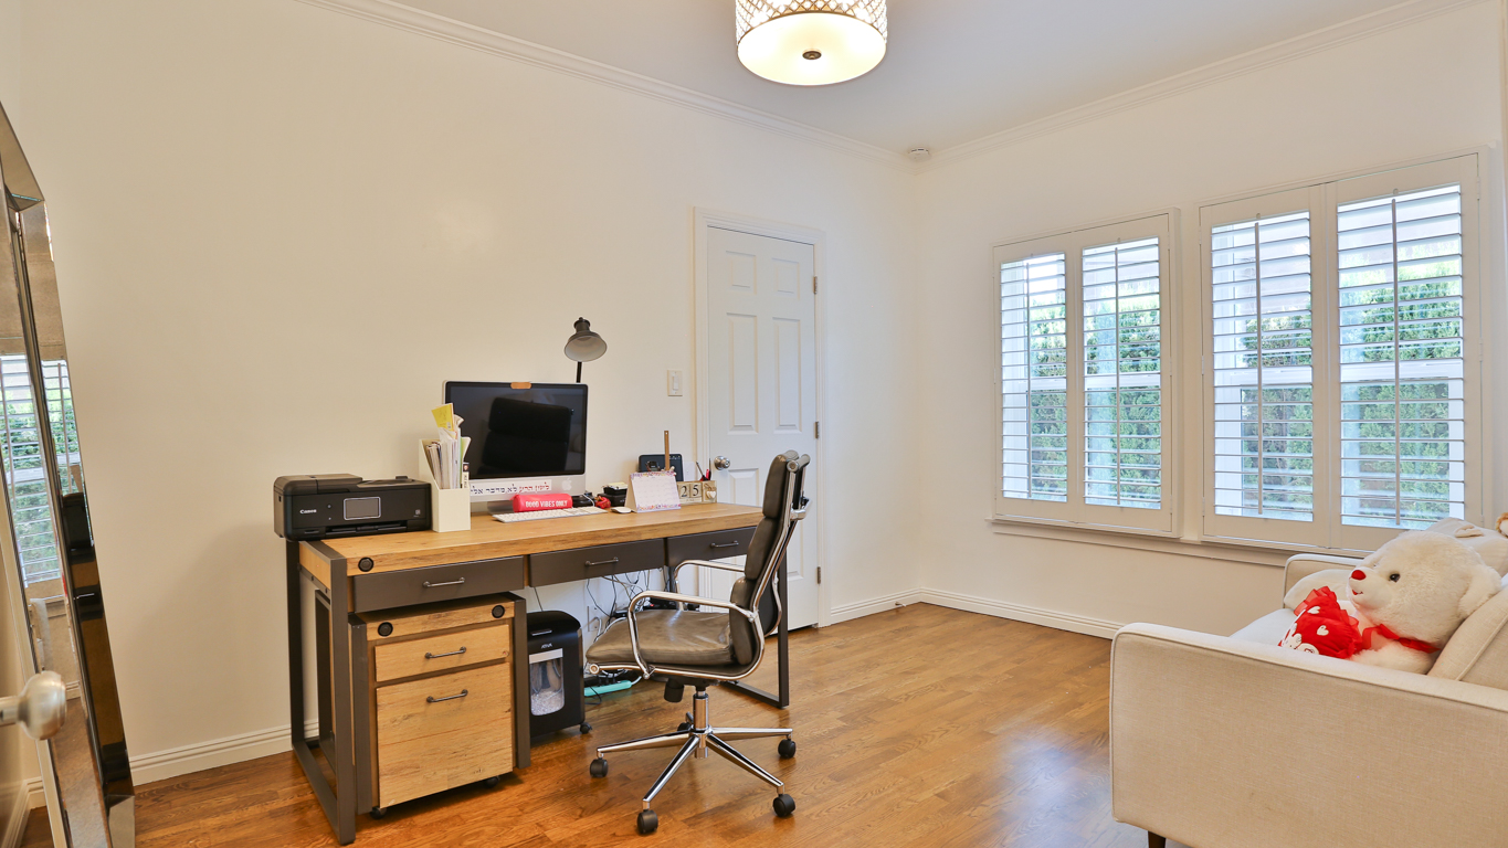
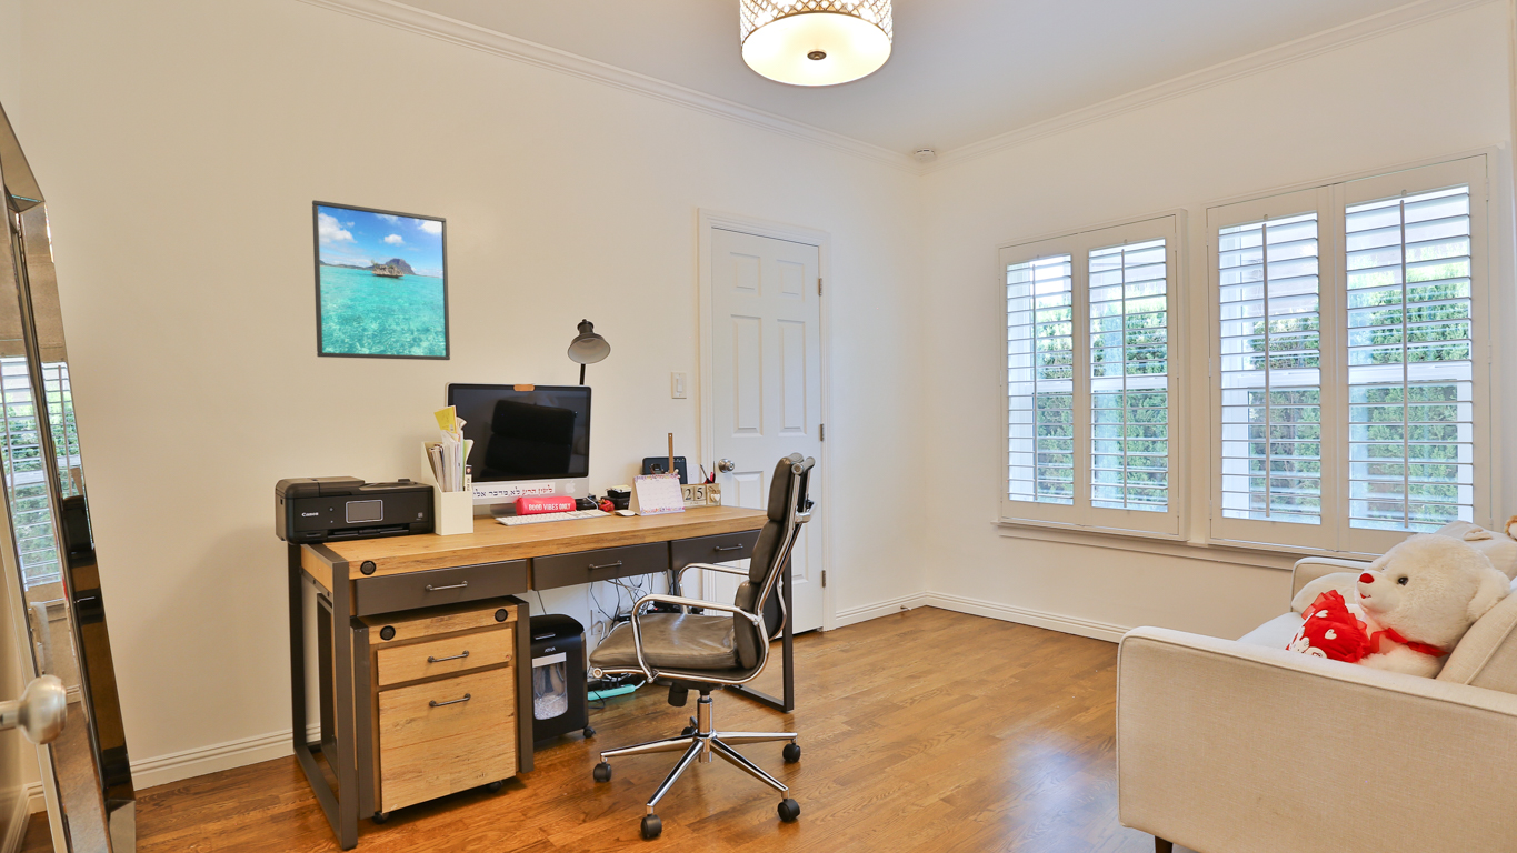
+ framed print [311,199,451,361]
